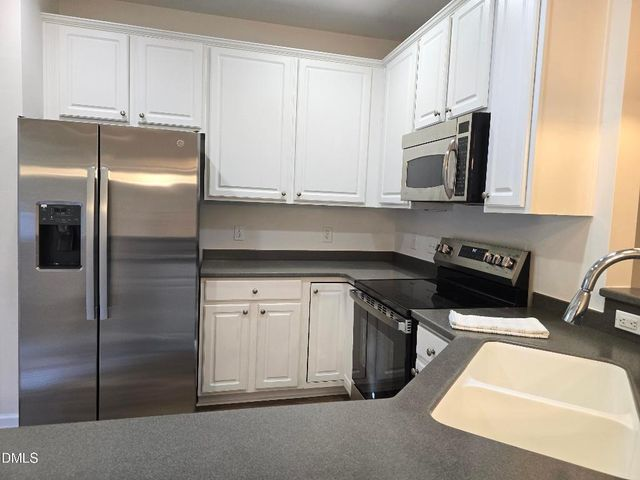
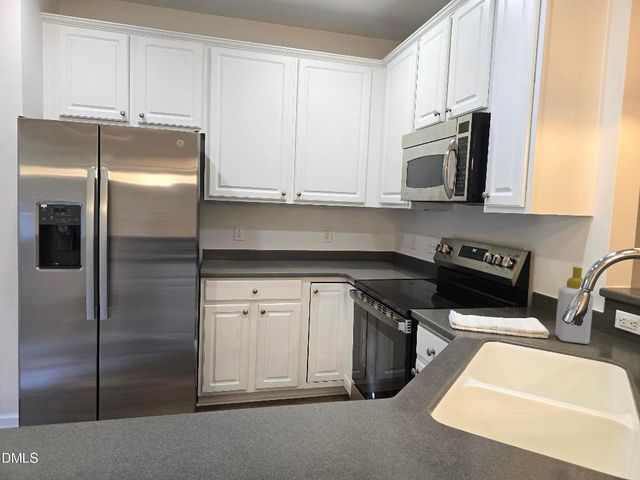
+ soap bottle [554,265,595,345]
